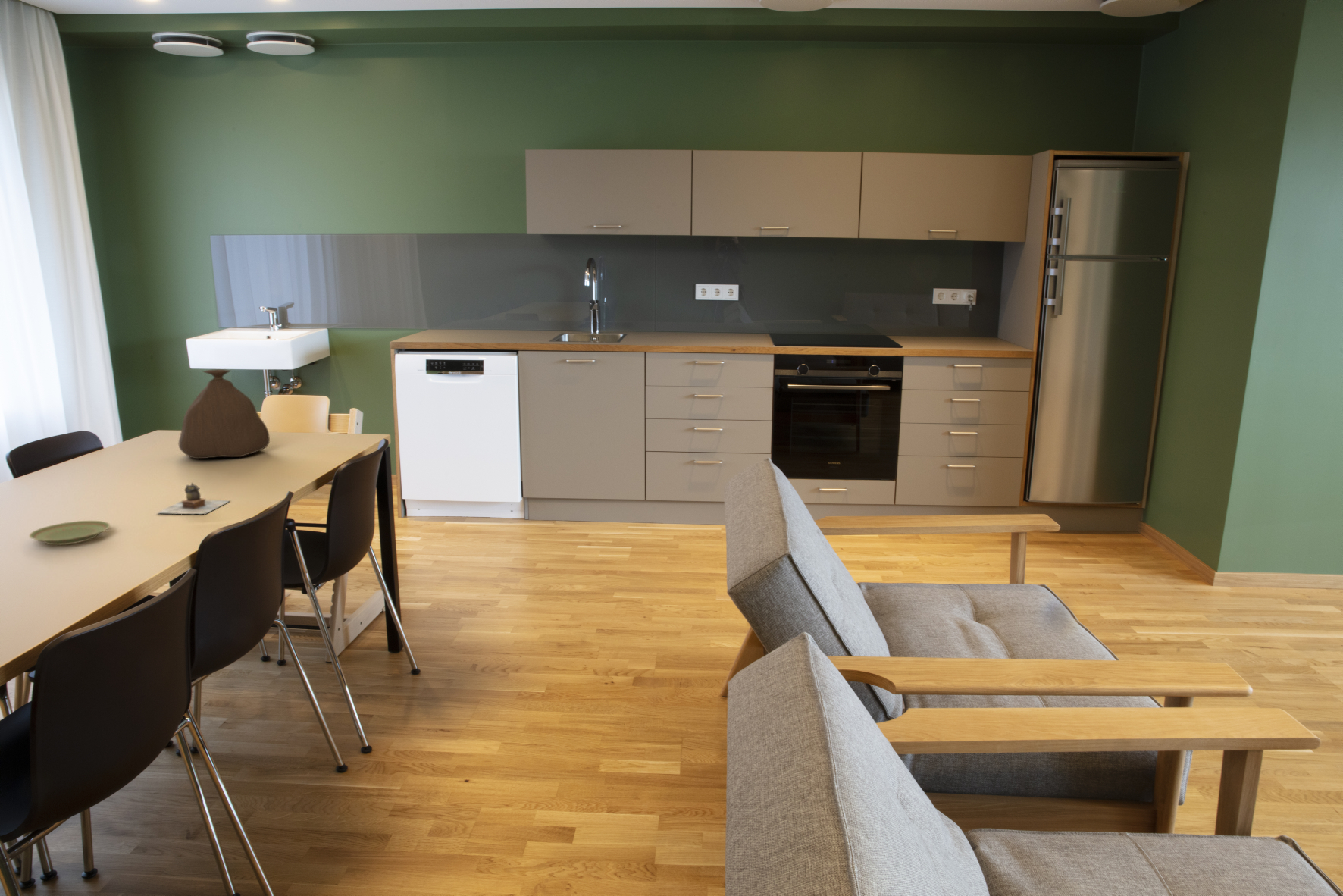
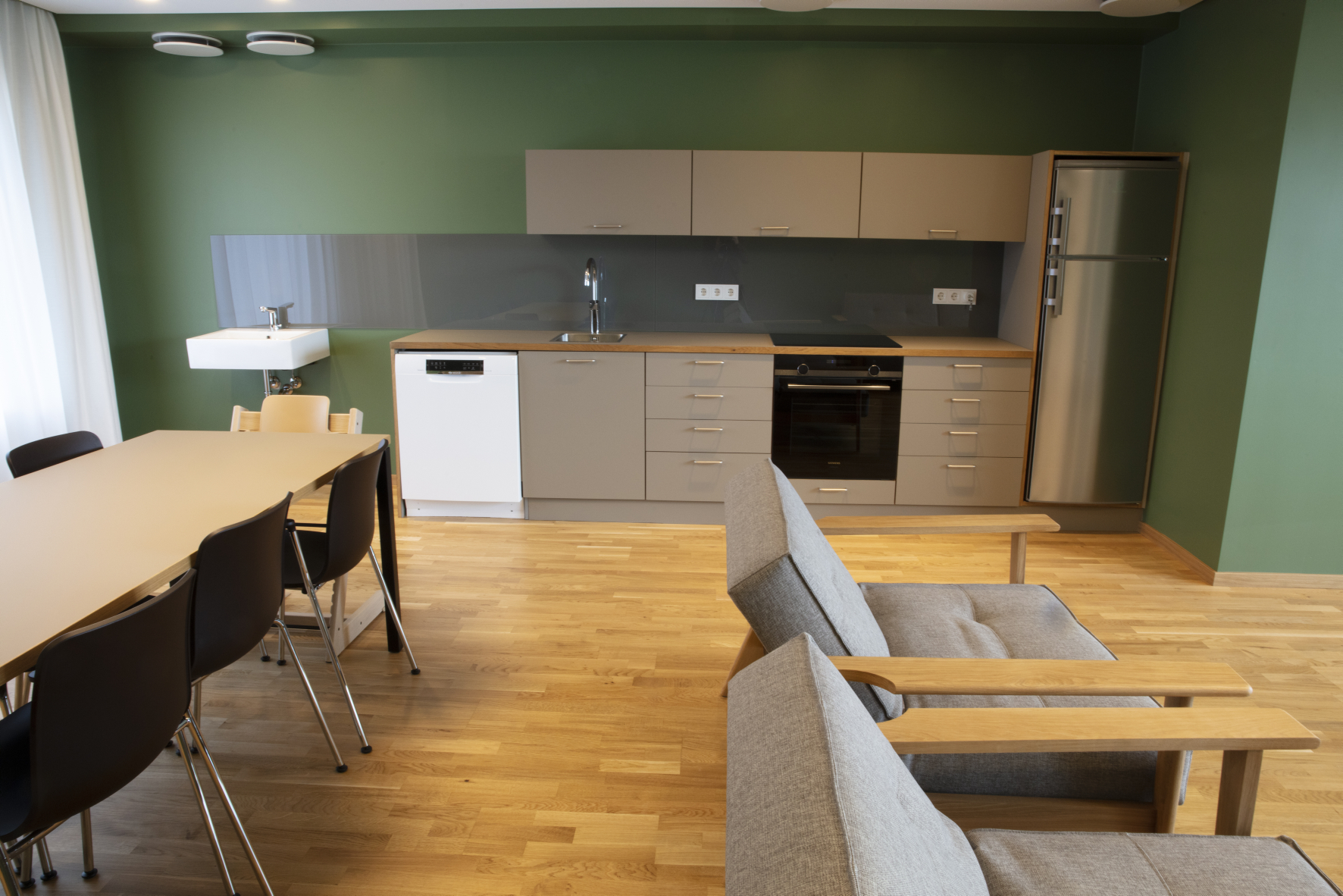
- bag [178,368,271,459]
- teapot [156,481,230,515]
- plate [28,520,111,546]
